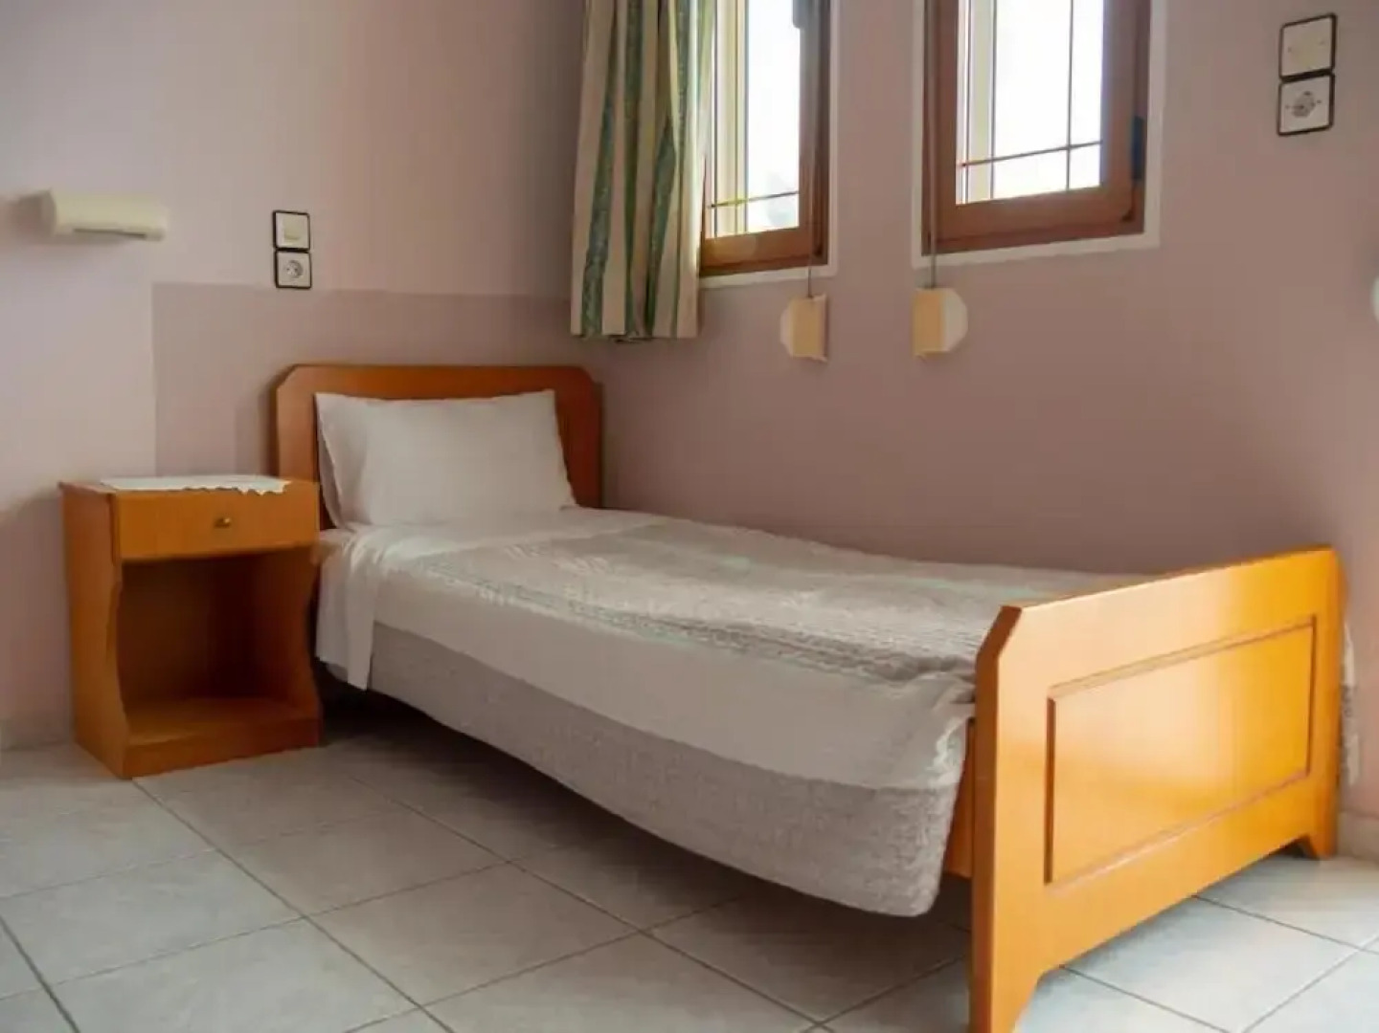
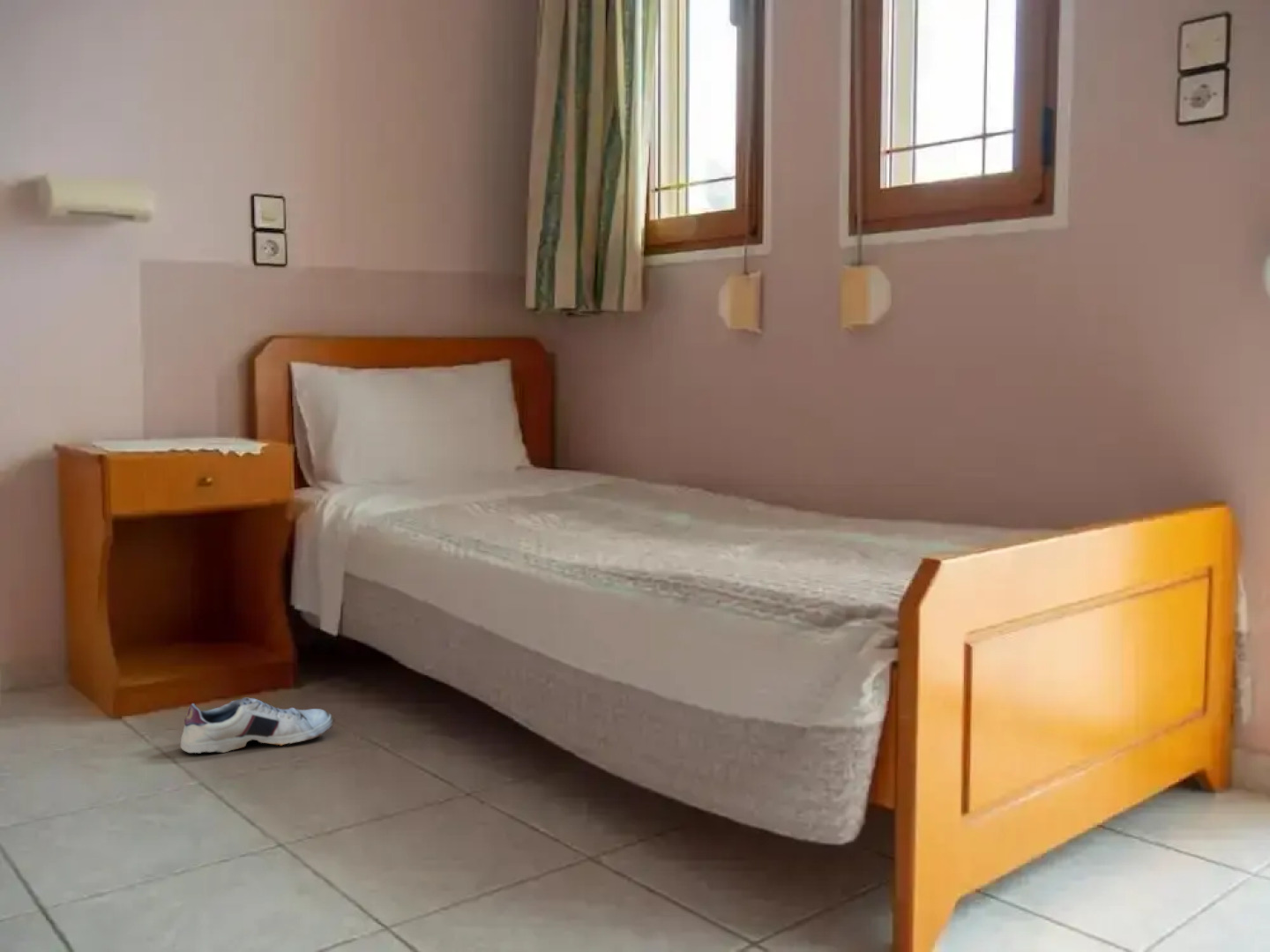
+ shoe [180,697,336,755]
